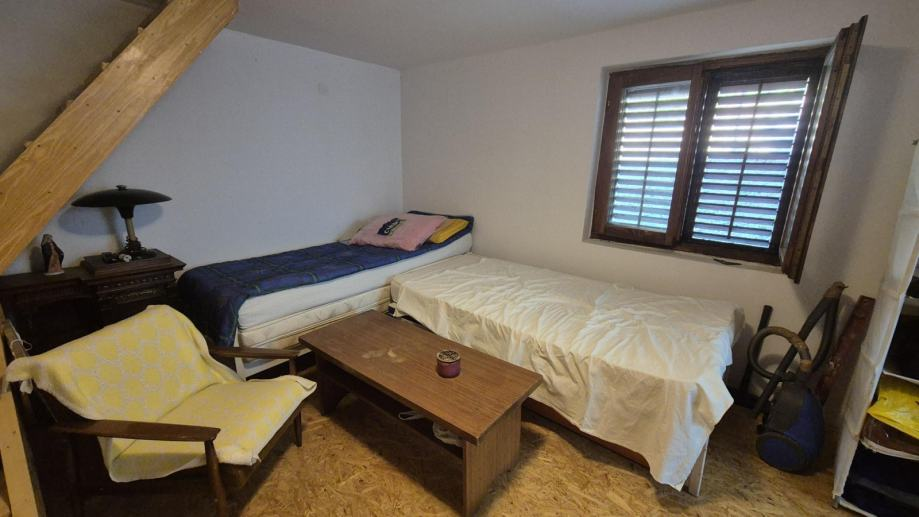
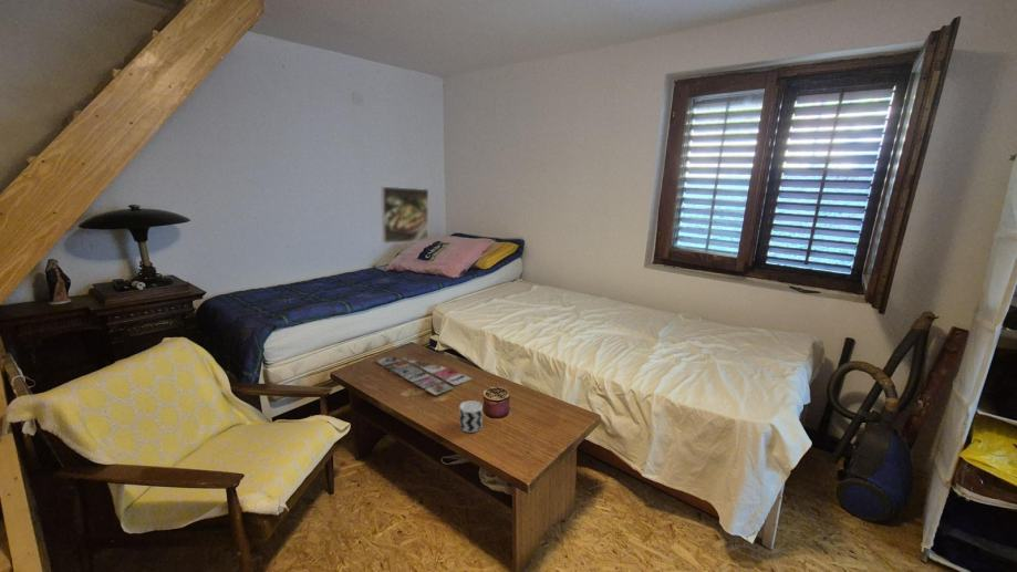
+ cup [458,399,484,434]
+ magazine [374,355,473,396]
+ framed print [380,186,429,245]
